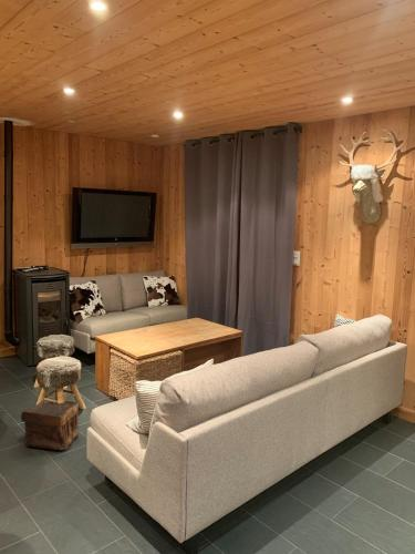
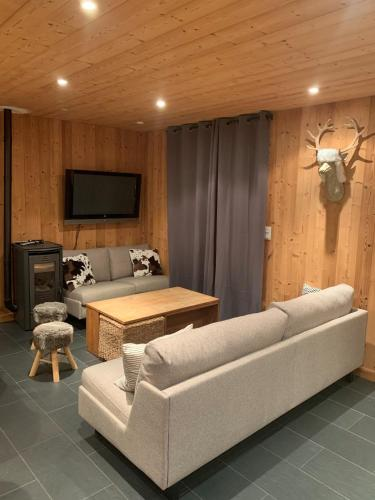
- pouch [20,400,80,451]
